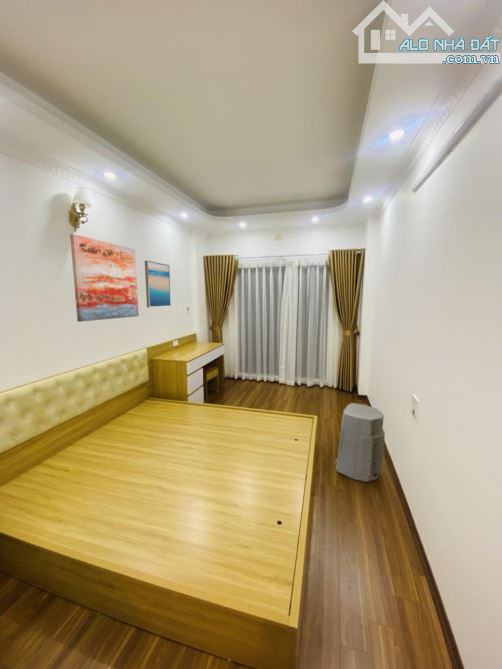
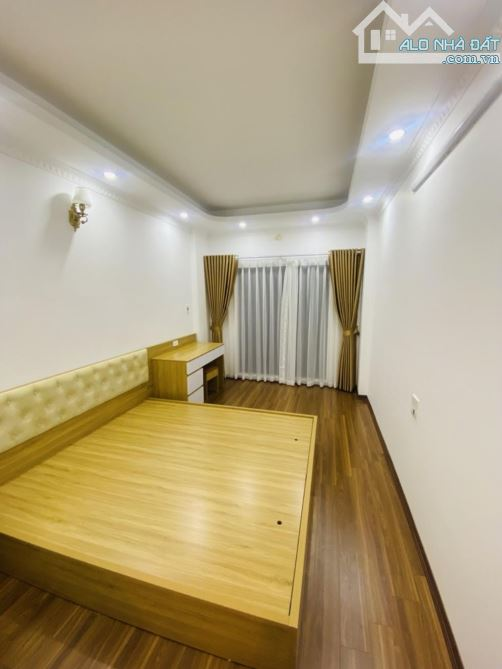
- air purifier [334,402,386,483]
- wall art [69,233,140,323]
- wall art [144,260,172,309]
